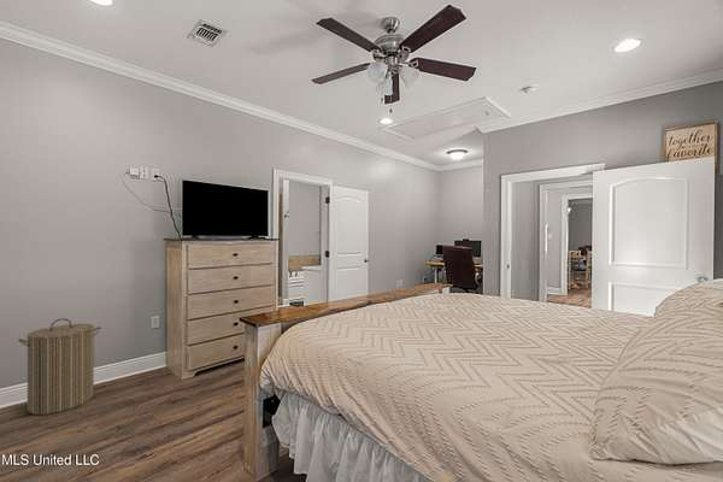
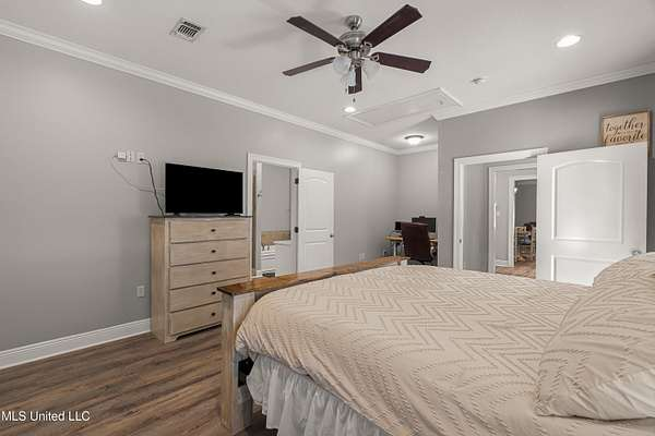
- laundry hamper [17,317,102,416]
